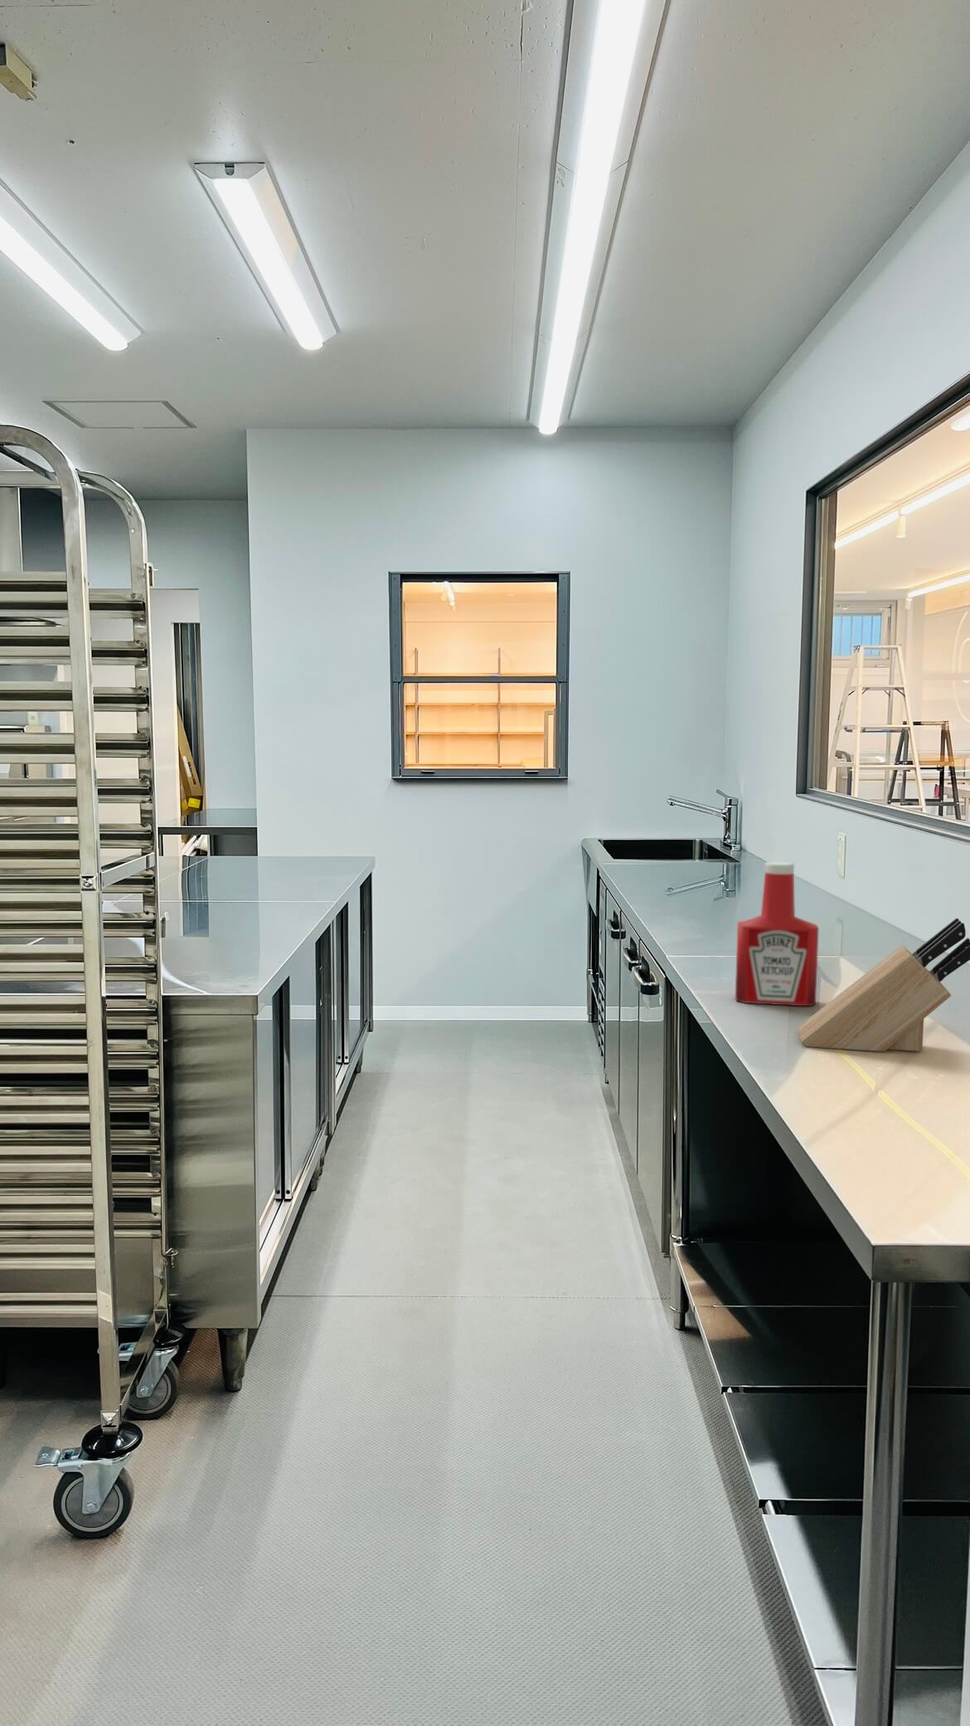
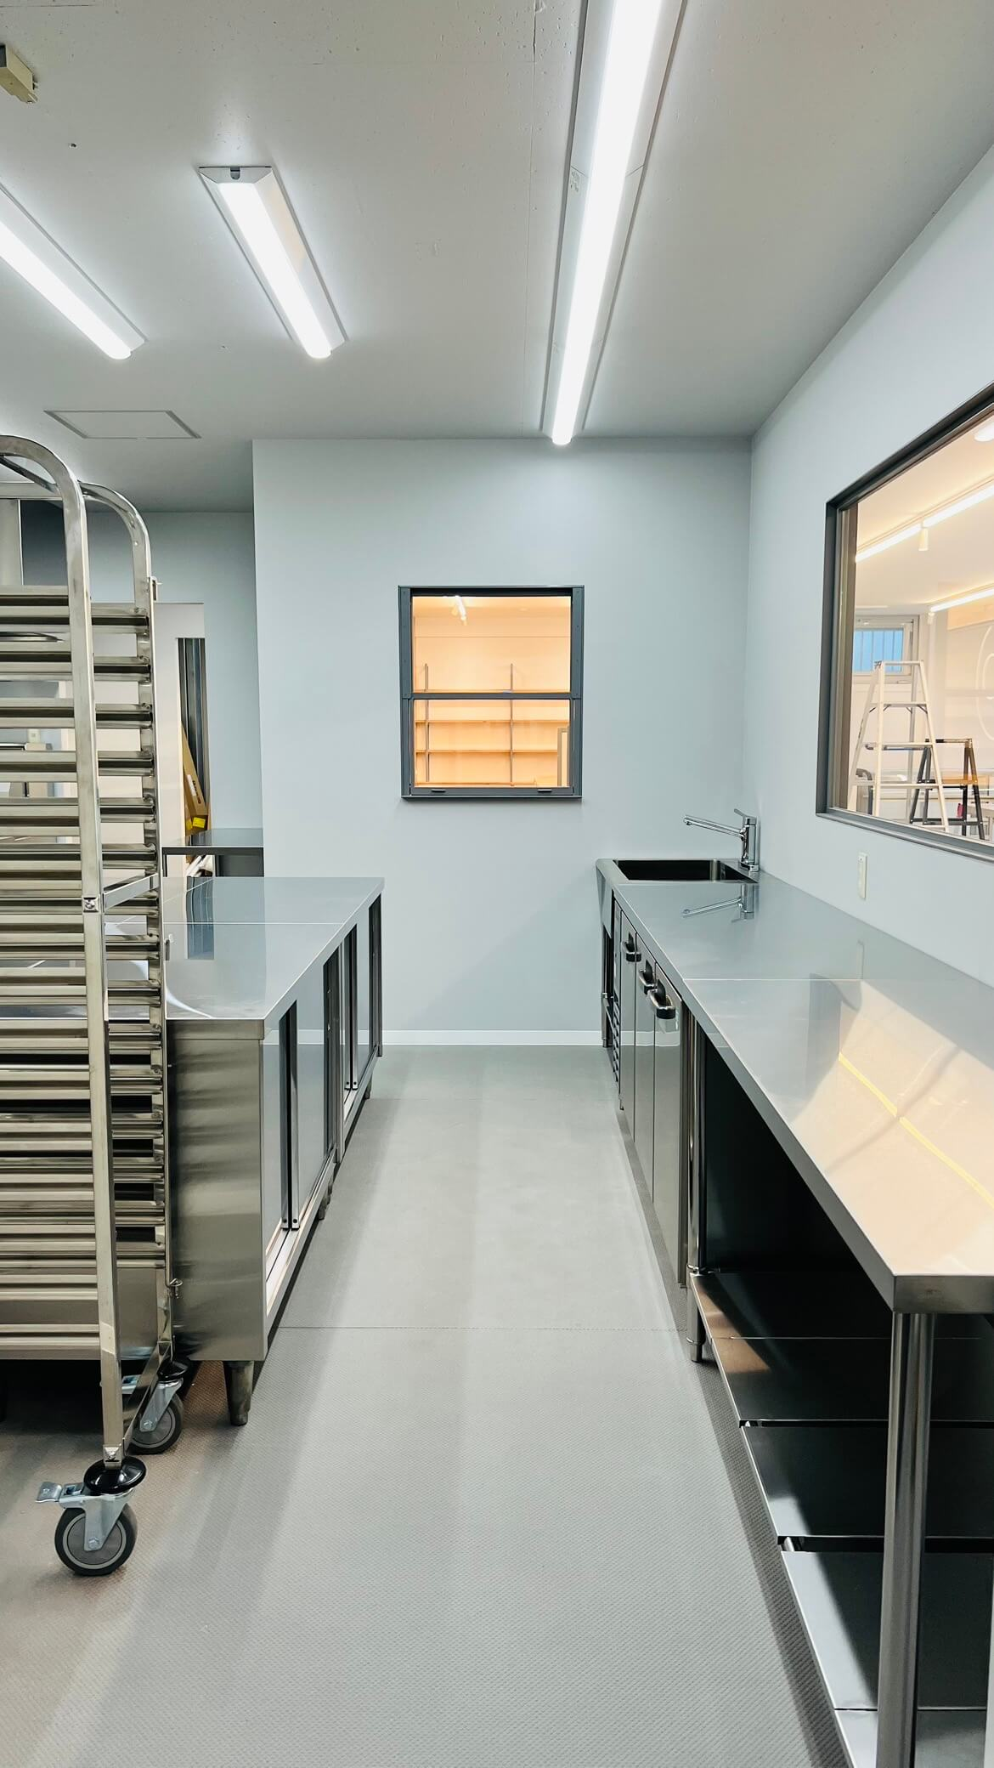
- soap bottle [734,862,820,1006]
- knife block [797,918,970,1053]
